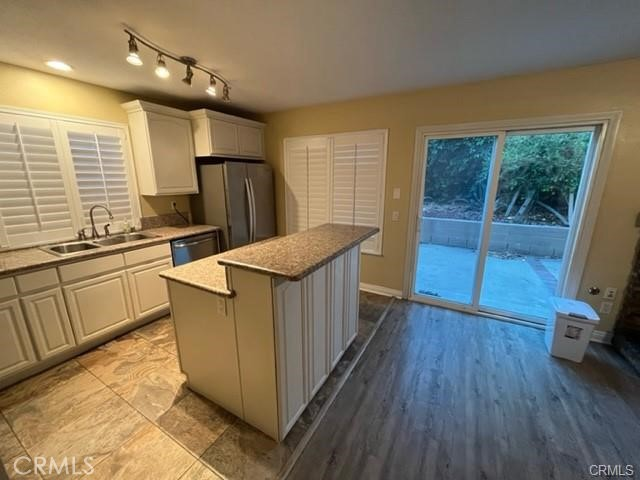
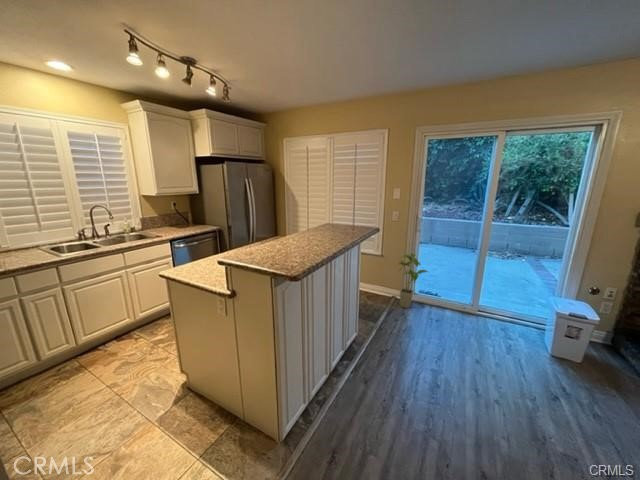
+ house plant [397,252,429,309]
